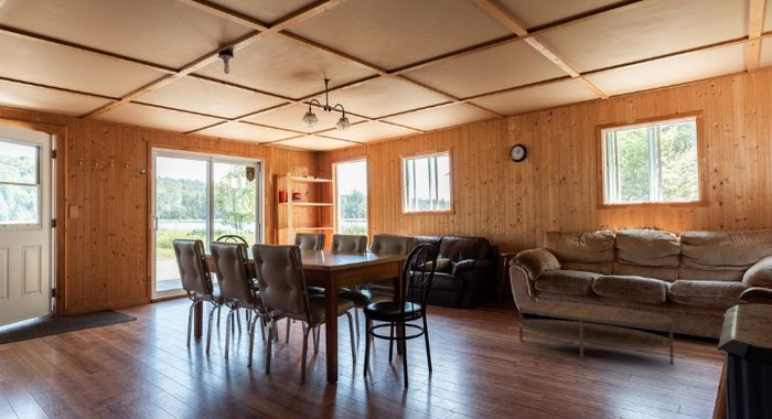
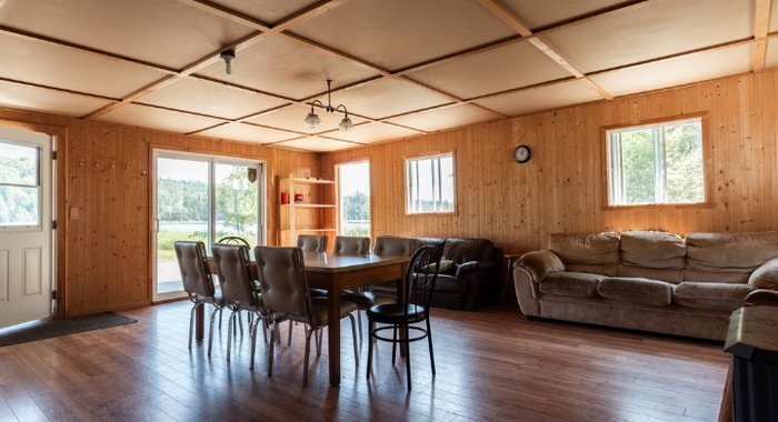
- coffee table [517,301,675,366]
